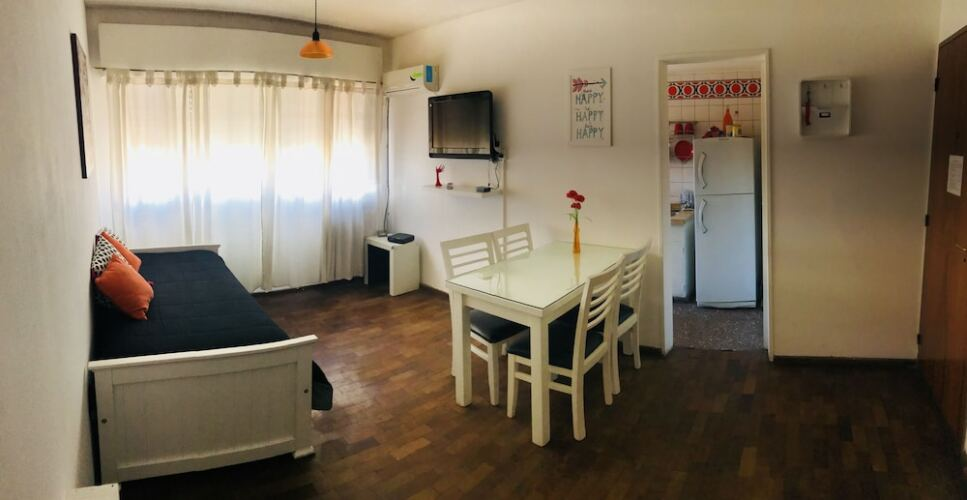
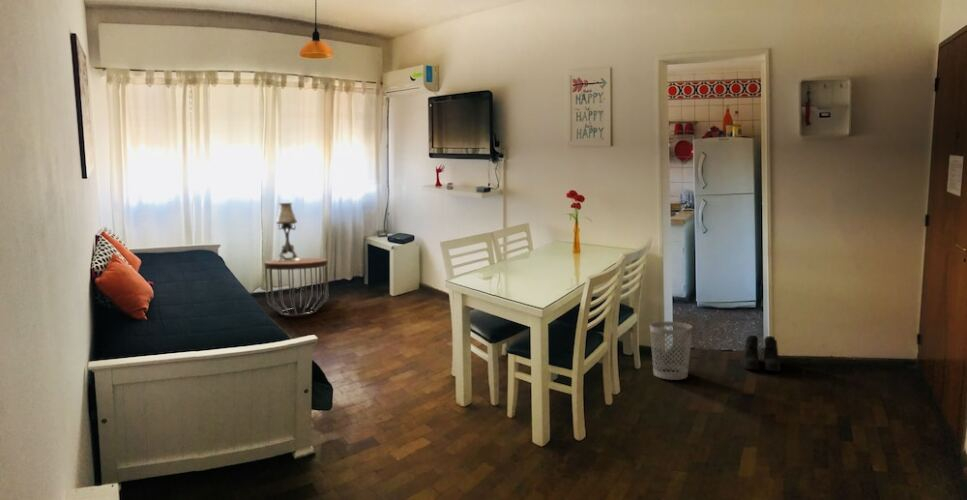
+ boots [742,334,781,372]
+ wastebasket [649,321,694,381]
+ table lamp [275,202,300,261]
+ side table [263,257,329,316]
